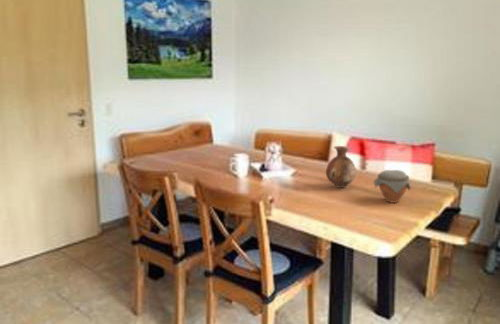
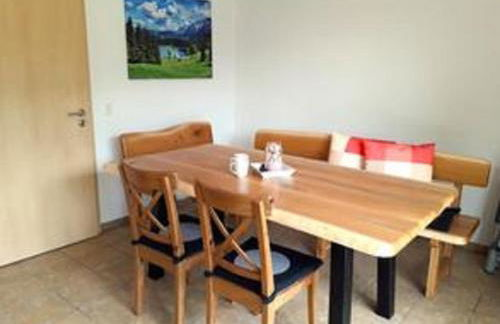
- vase [325,145,357,189]
- jar [373,169,412,204]
